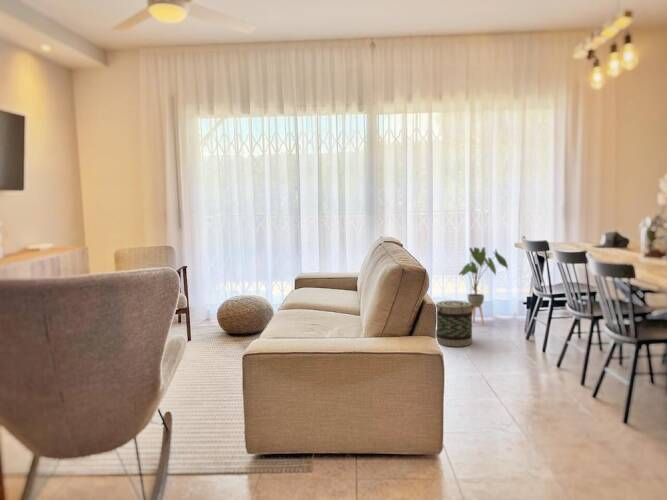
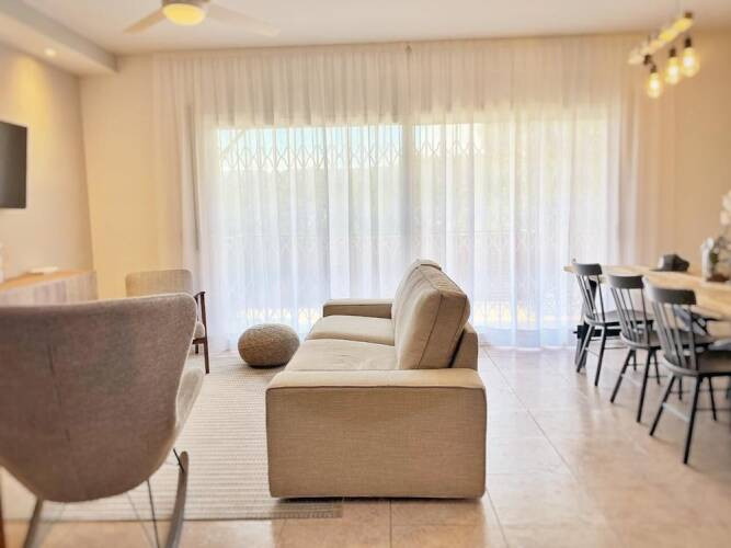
- house plant [458,246,509,326]
- basket [435,300,474,348]
